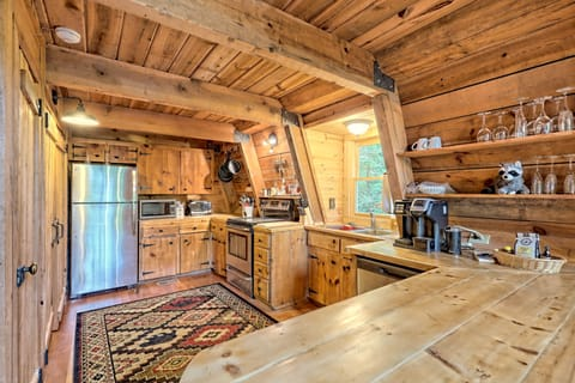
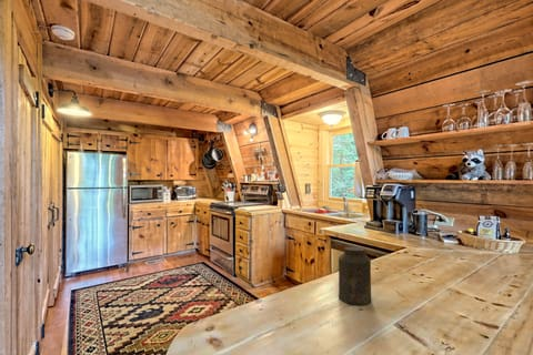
+ canister [338,246,372,306]
